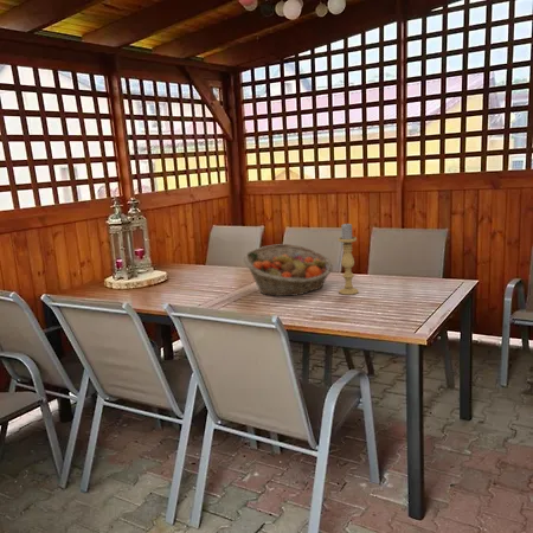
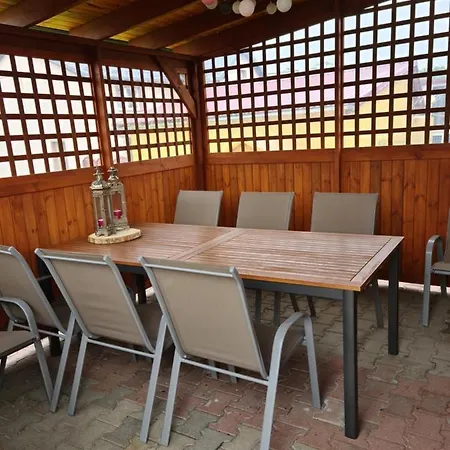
- candle holder [336,221,360,296]
- fruit basket [242,243,334,297]
